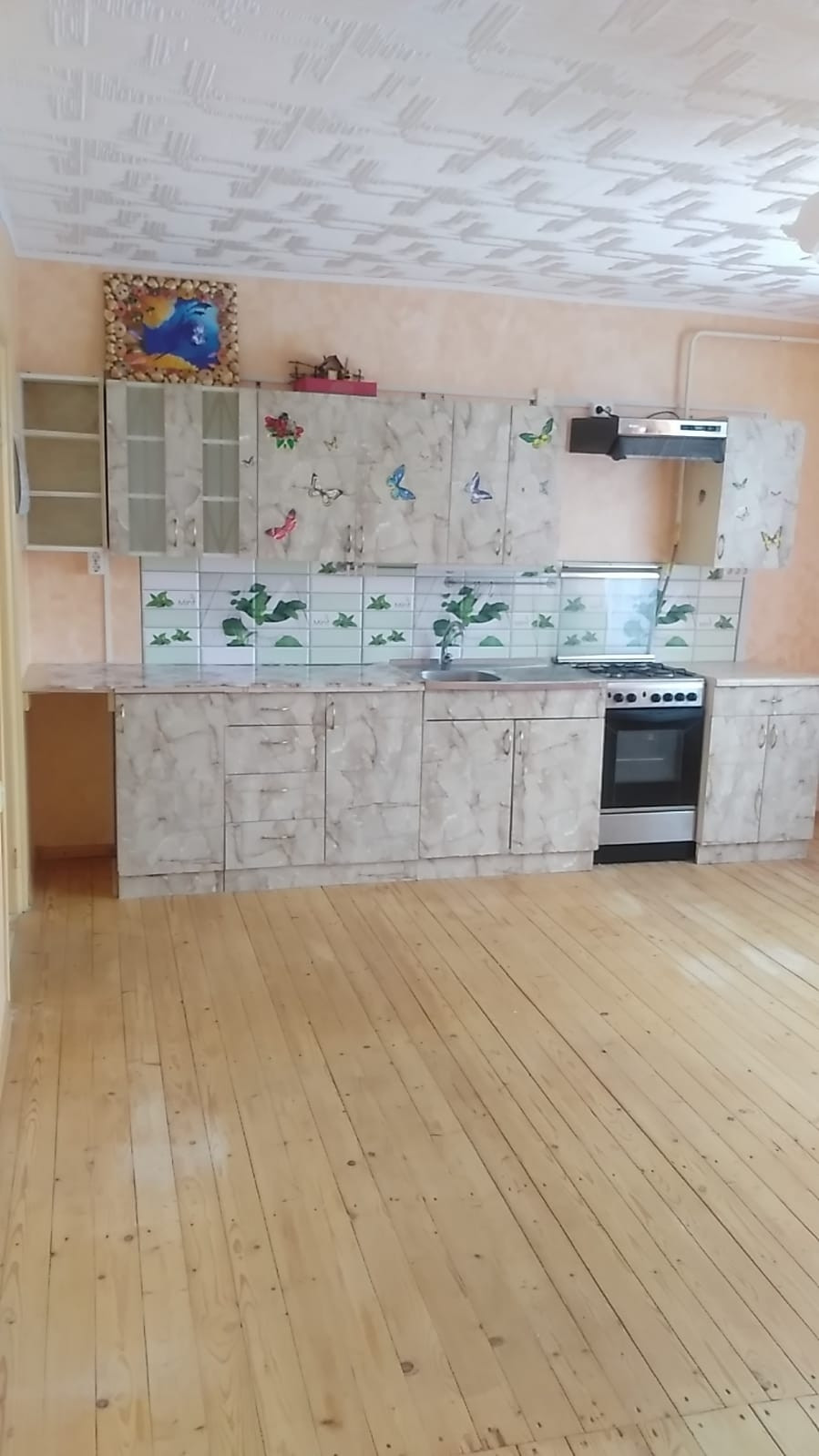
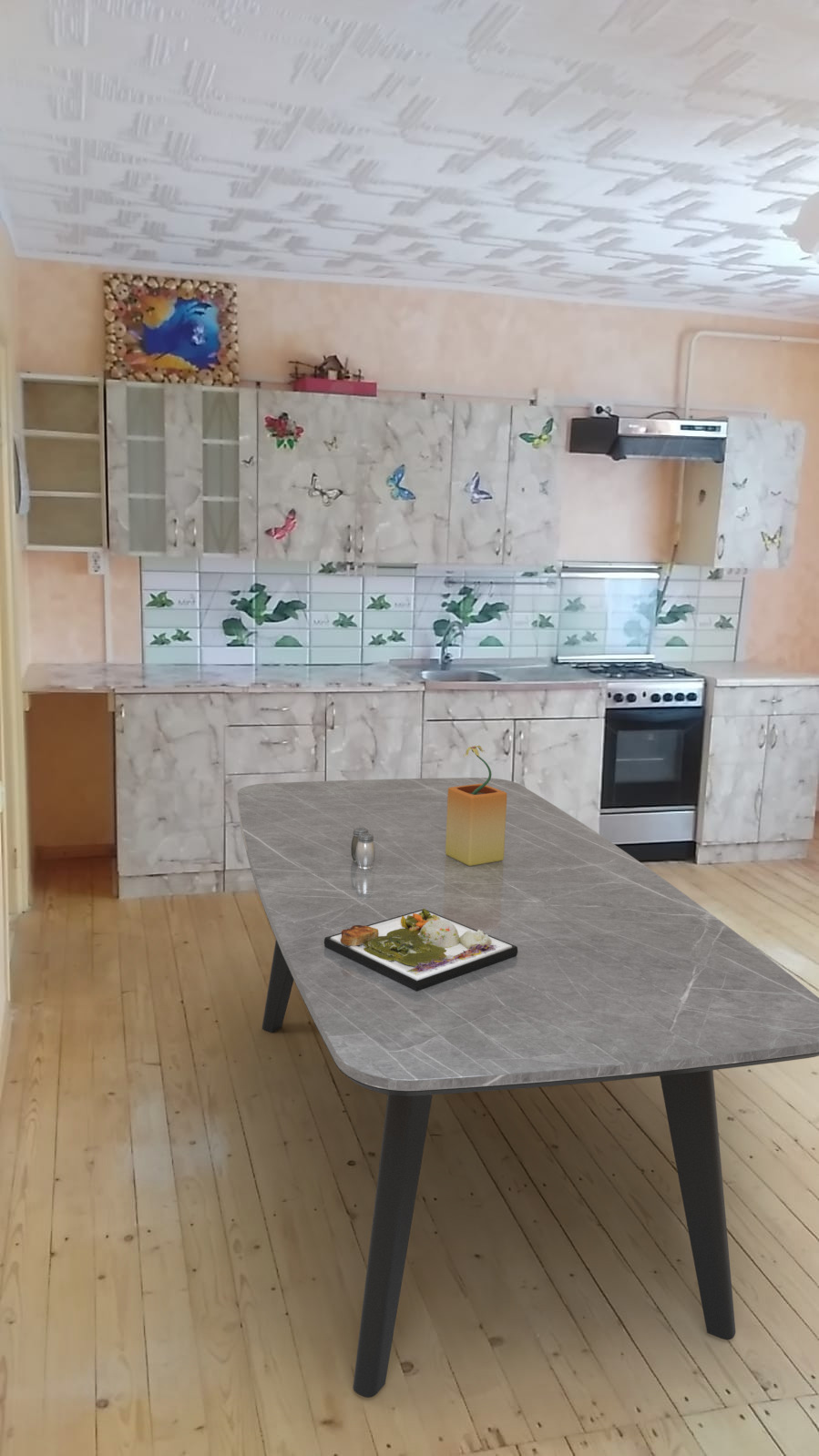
+ salt and pepper shaker [351,828,375,869]
+ dining table [236,777,819,1399]
+ potted plant [445,745,507,866]
+ dinner plate [324,909,517,992]
